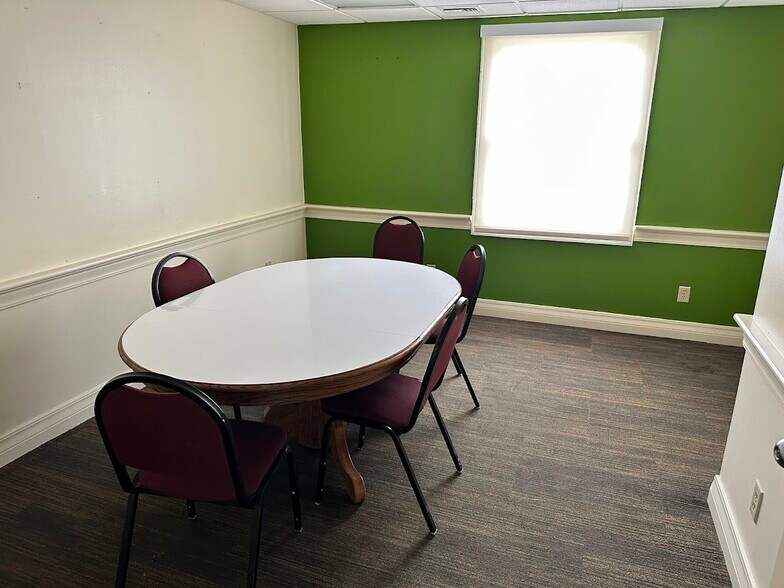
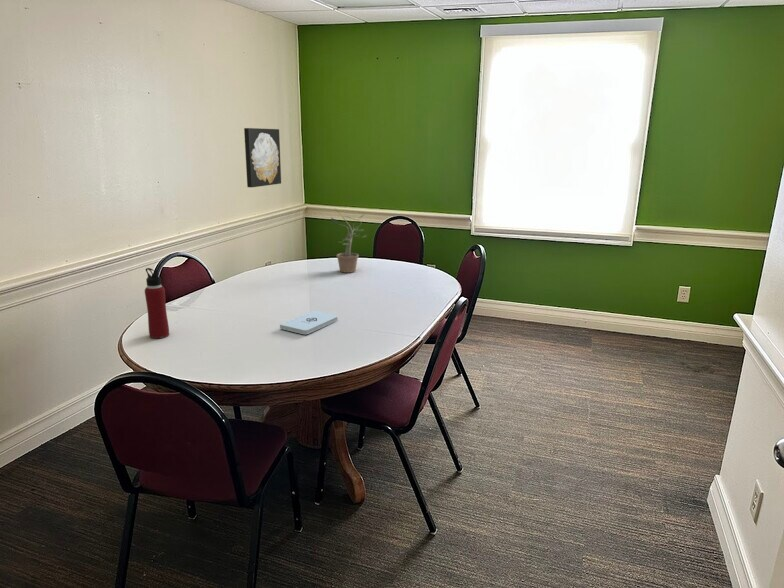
+ wall art [243,127,282,188]
+ notepad [279,310,339,335]
+ potted plant [330,209,368,274]
+ water bottle [144,267,170,339]
